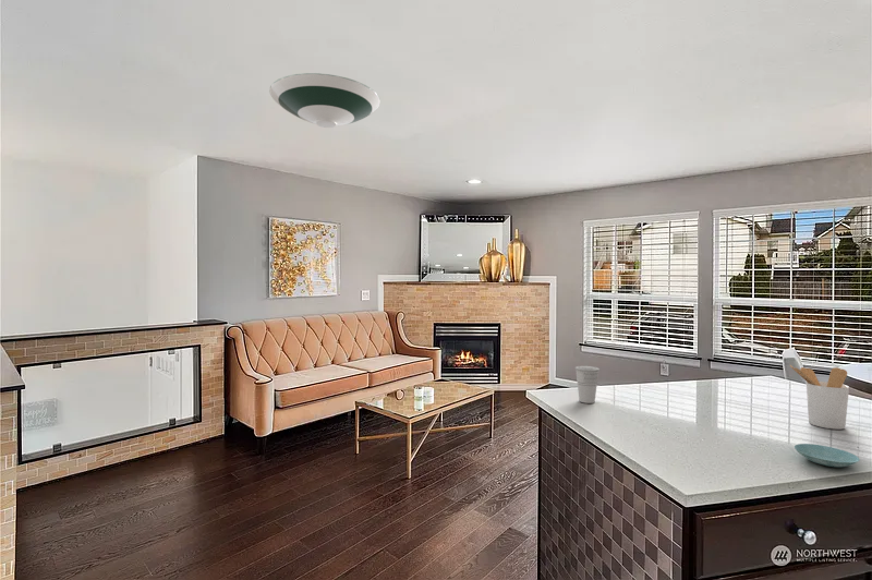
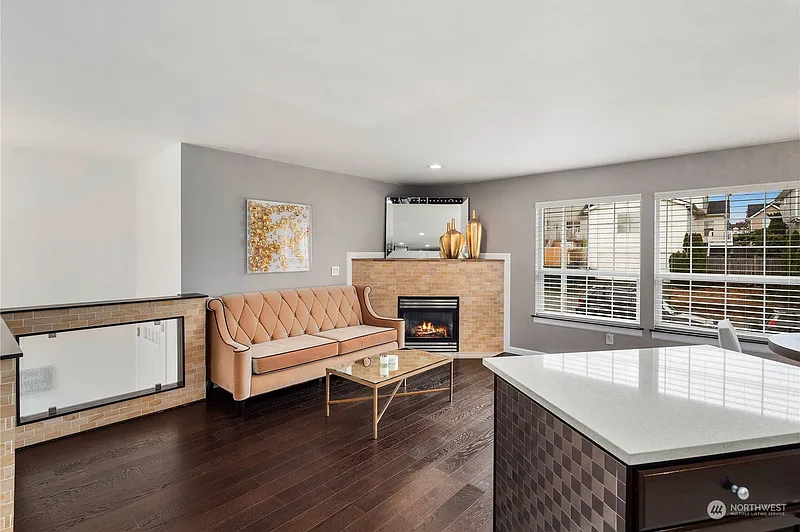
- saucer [268,72,382,129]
- utensil holder [789,364,850,431]
- cup [574,365,601,404]
- saucer [794,443,861,468]
